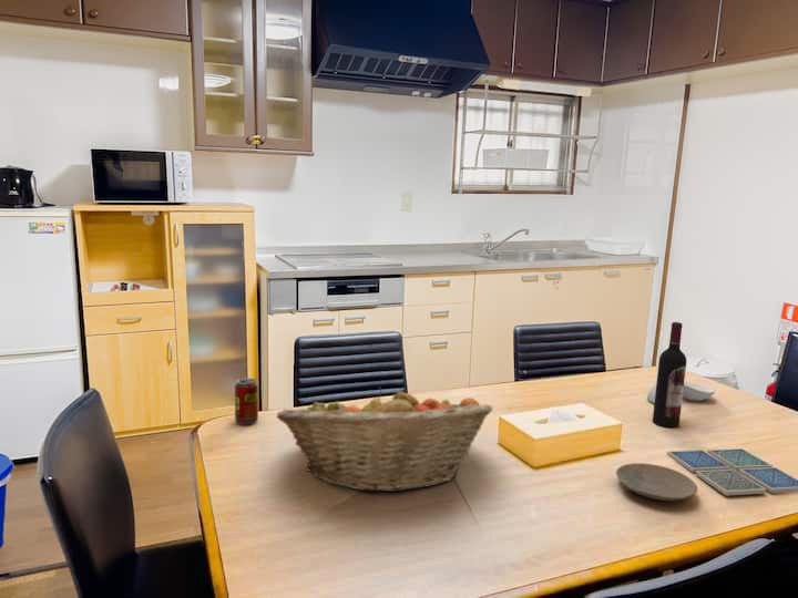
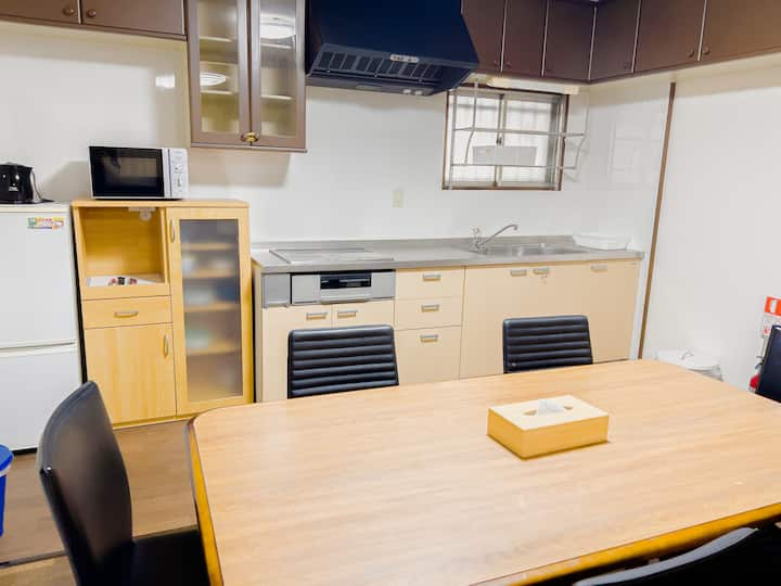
- fruit basket [276,385,494,493]
- beverage can [234,378,259,425]
- spoon rest [646,381,716,404]
- plate [615,462,698,502]
- drink coaster [666,447,798,496]
- wine bottle [652,321,687,429]
